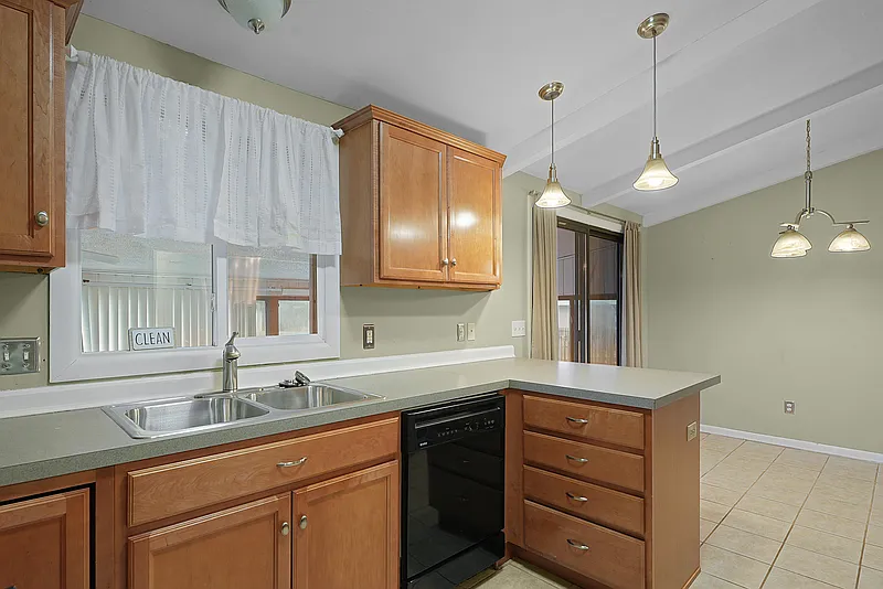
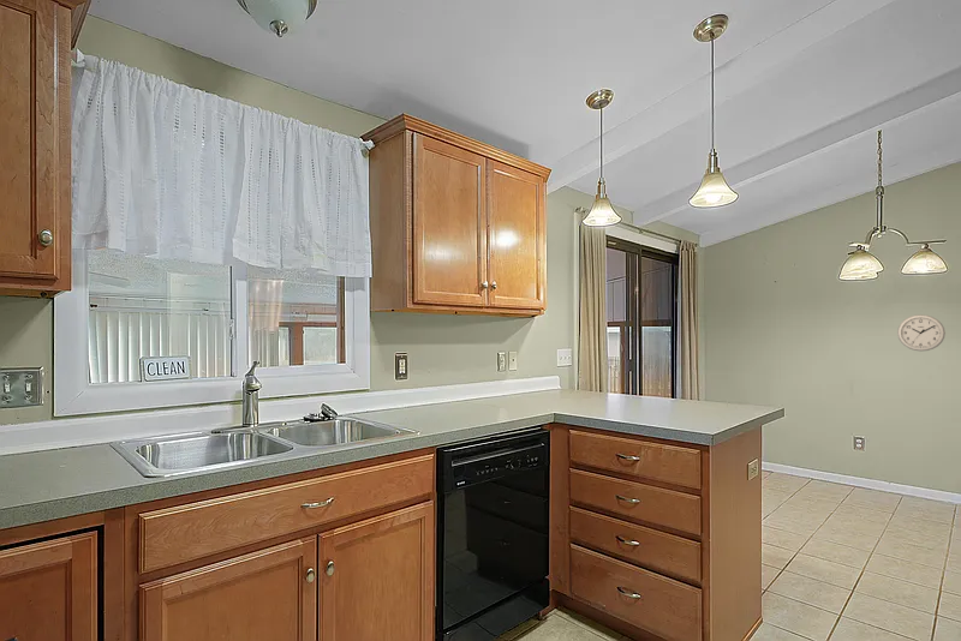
+ wall clock [896,313,947,353]
